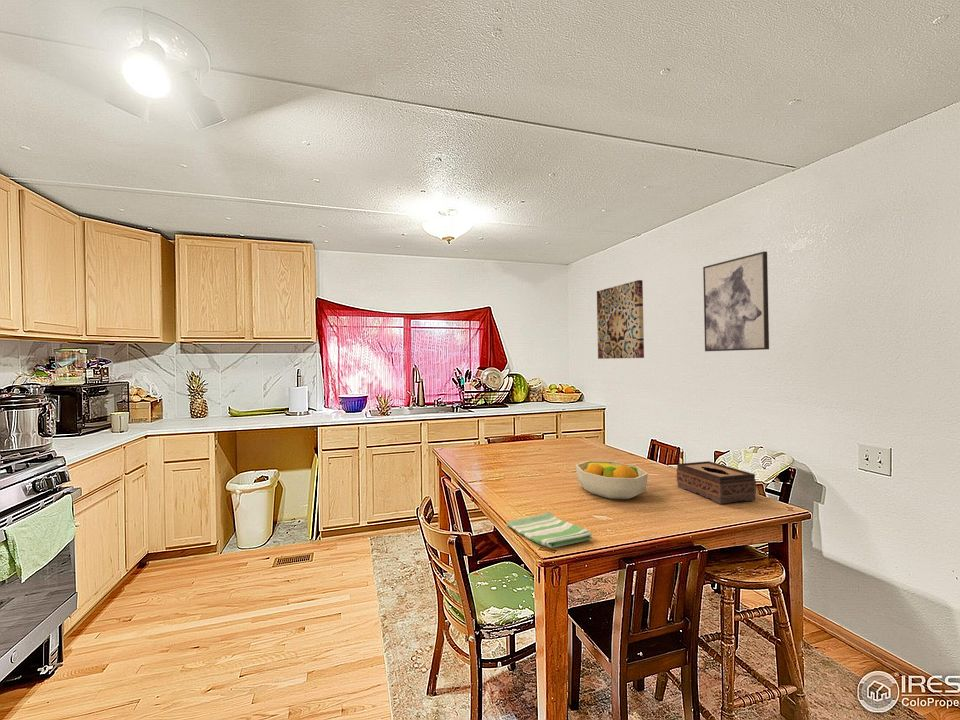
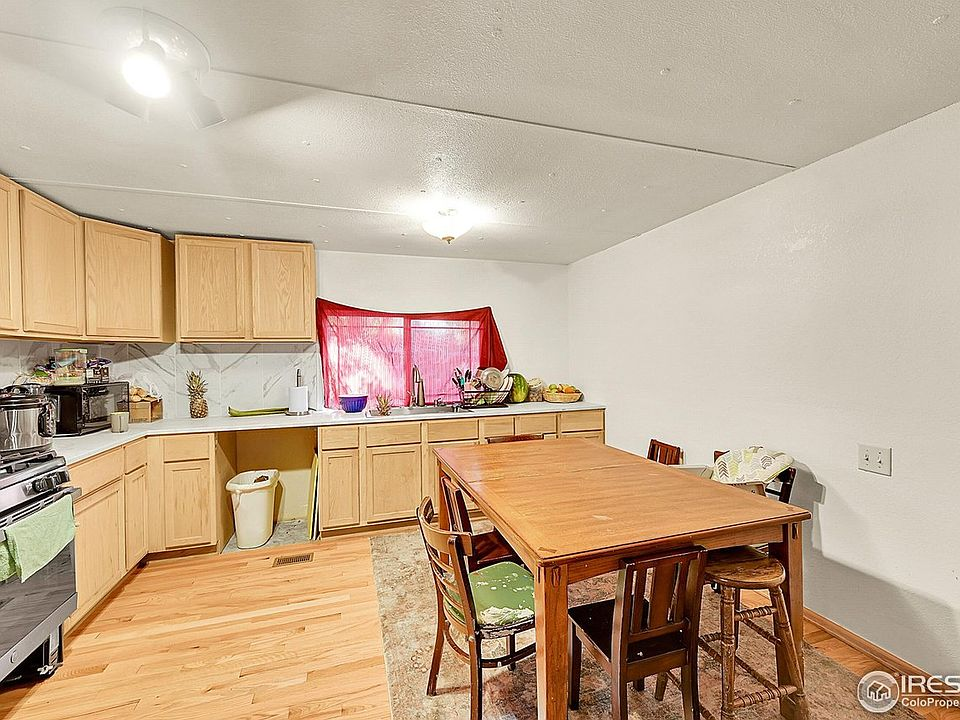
- wall art [702,250,770,352]
- fruit bowl [575,460,649,500]
- tissue box [676,460,757,505]
- dish towel [505,511,593,549]
- wall art [596,279,645,360]
